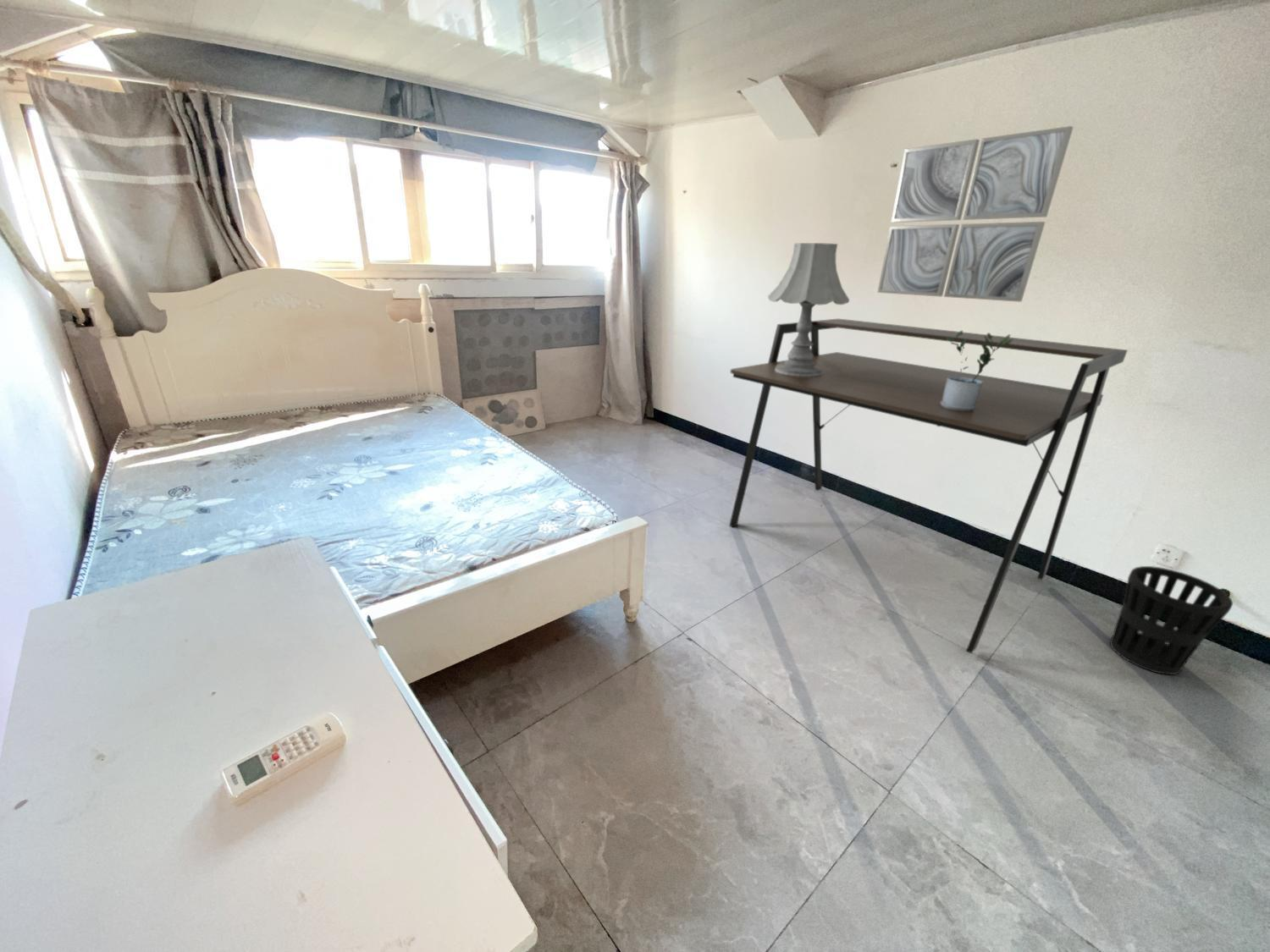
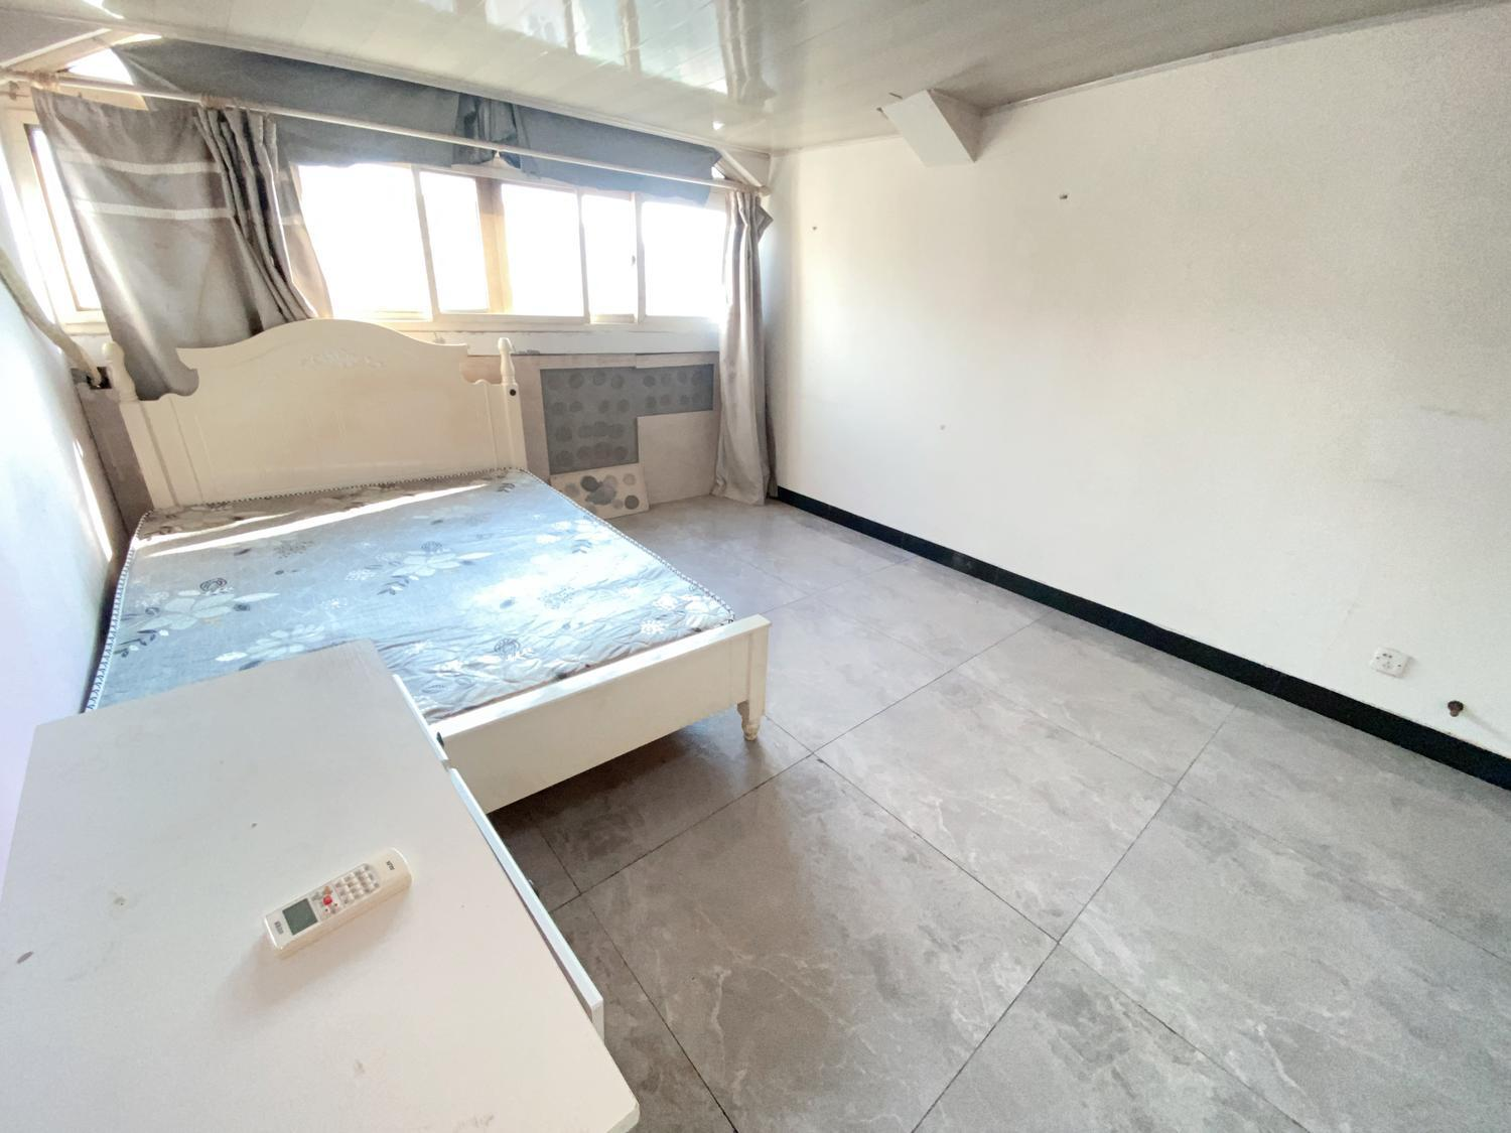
- wall art [876,125,1074,303]
- wastebasket [1109,565,1234,675]
- table lamp [767,242,850,377]
- potted plant [941,330,1013,411]
- desk [728,318,1129,654]
